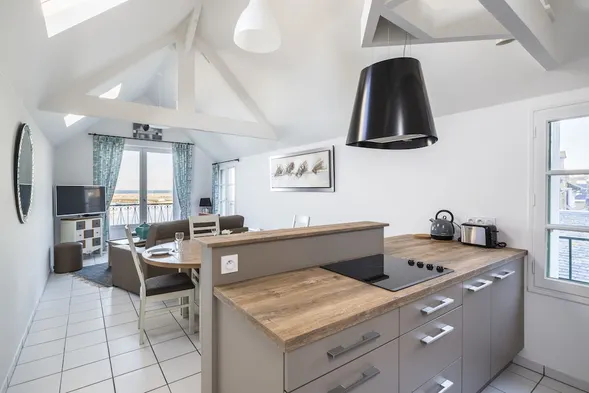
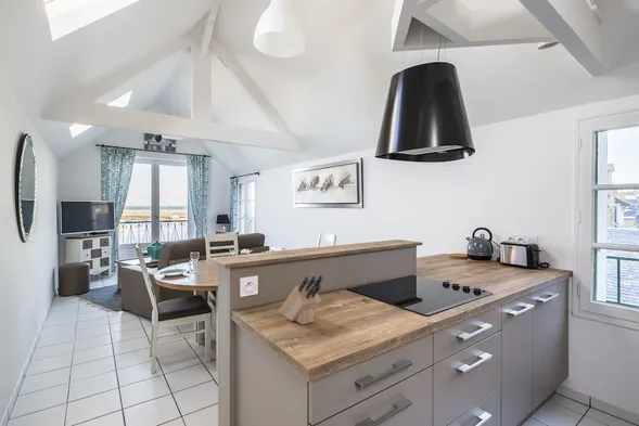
+ knife block [277,274,323,326]
